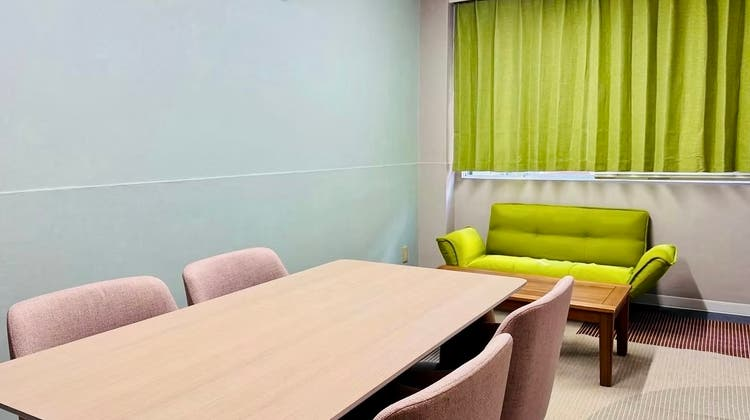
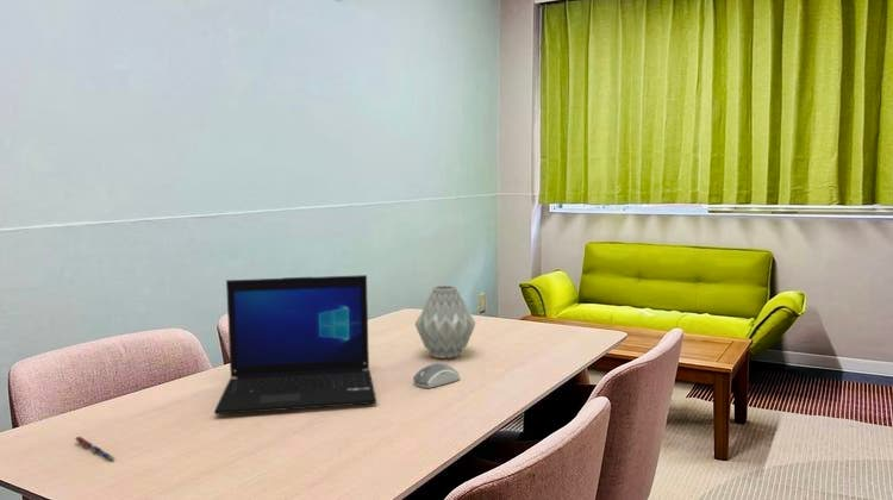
+ computer mouse [412,362,461,389]
+ pen [74,436,117,462]
+ laptop [213,274,377,415]
+ vase [414,285,476,360]
